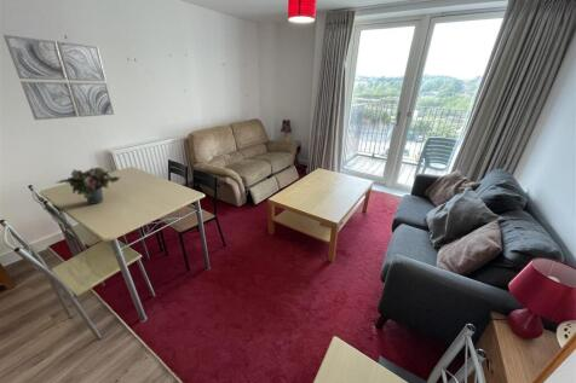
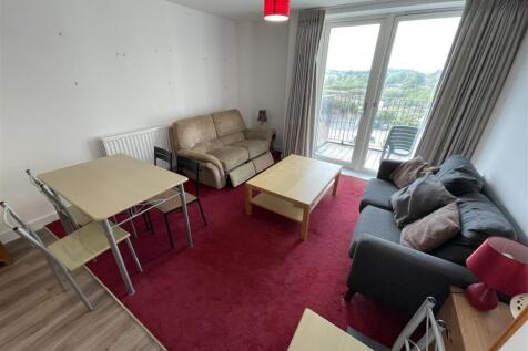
- potted plant [53,167,121,205]
- wall art [2,34,115,121]
